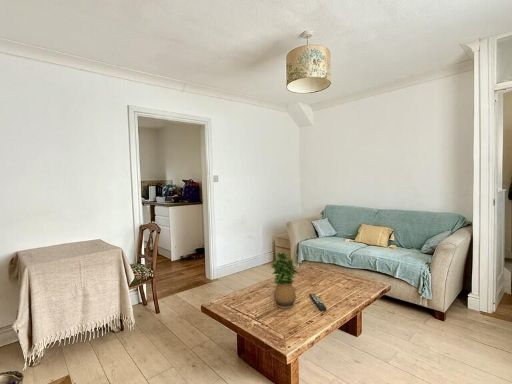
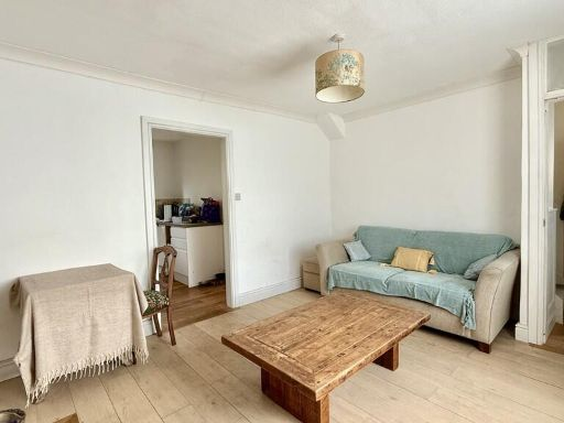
- remote control [308,293,327,312]
- potted plant [270,252,299,309]
